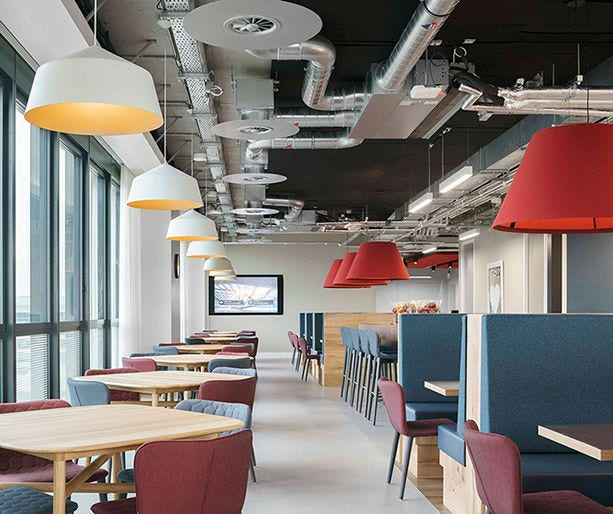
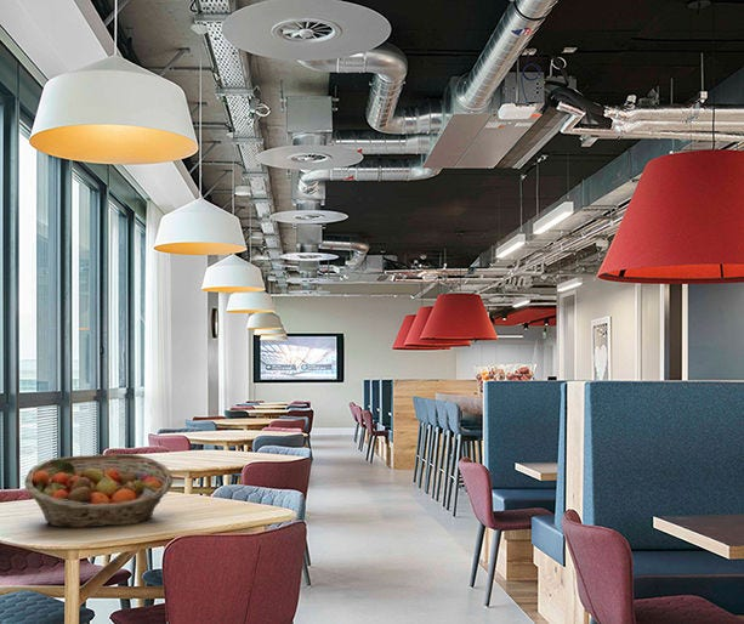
+ fruit basket [23,453,175,528]
